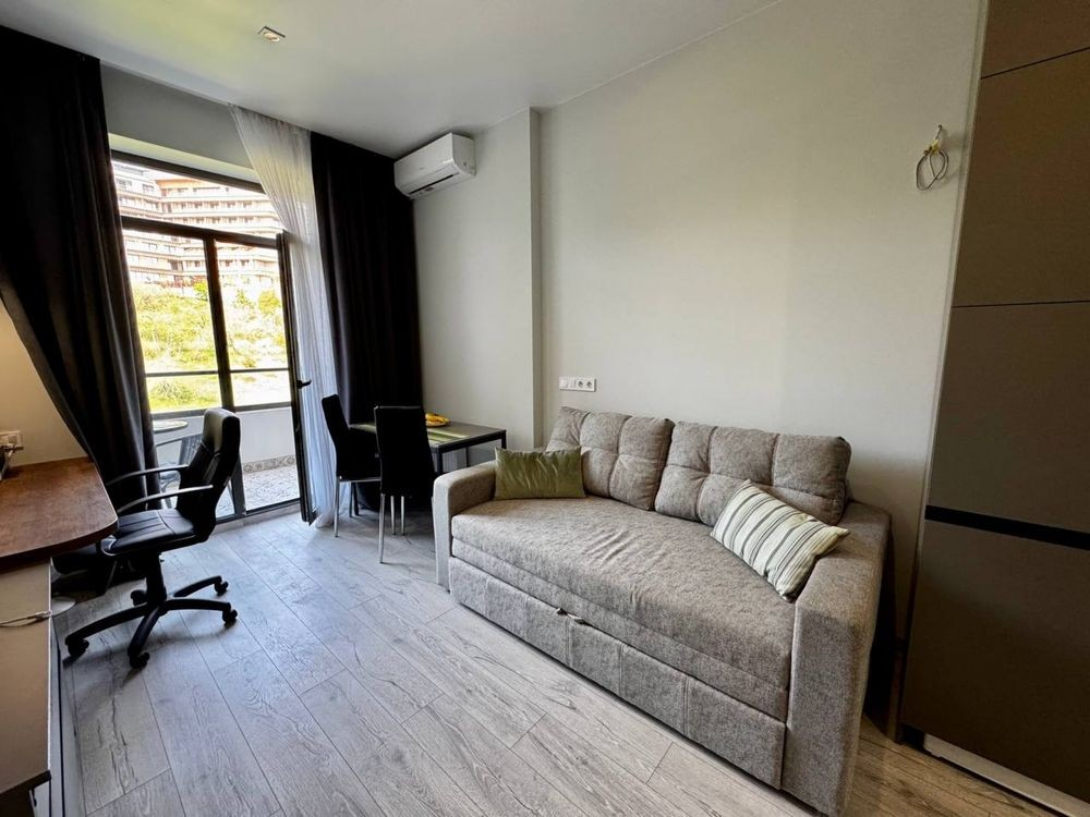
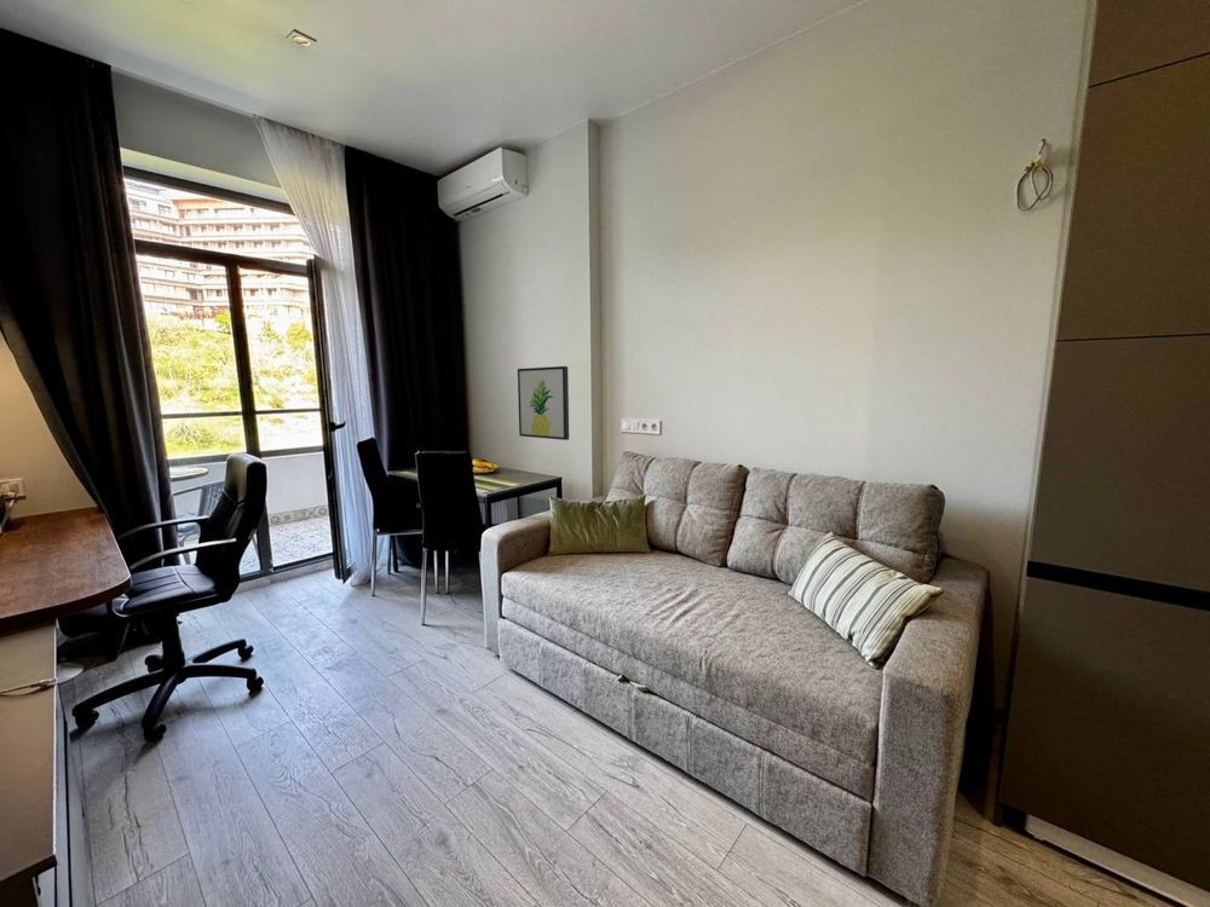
+ wall art [517,365,570,441]
